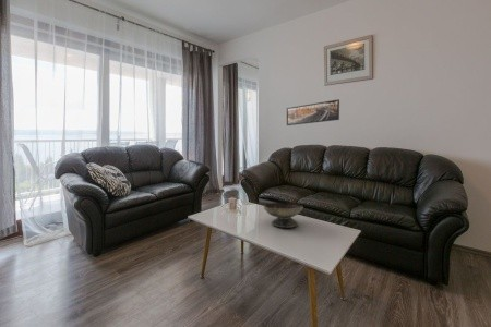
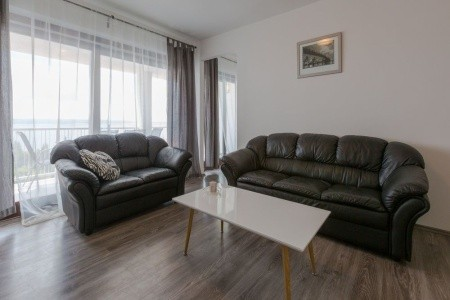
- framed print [286,98,340,126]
- decorative bowl [263,202,304,229]
